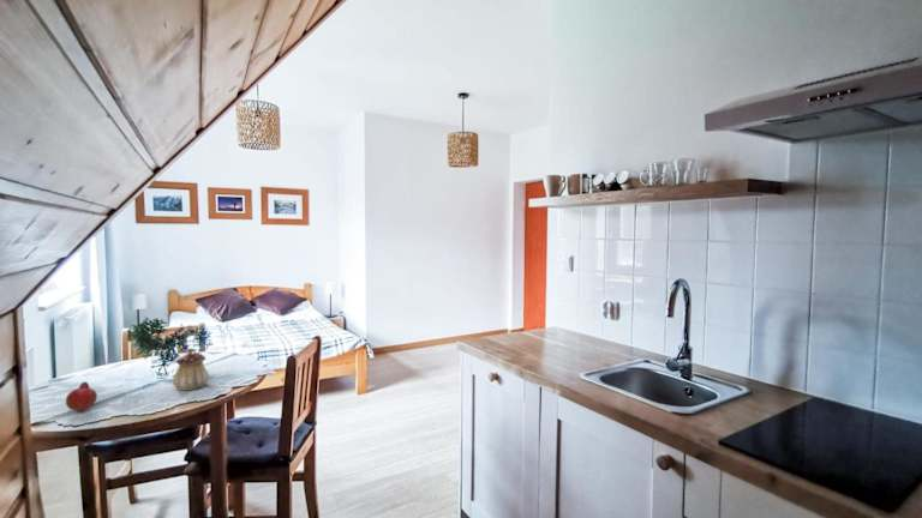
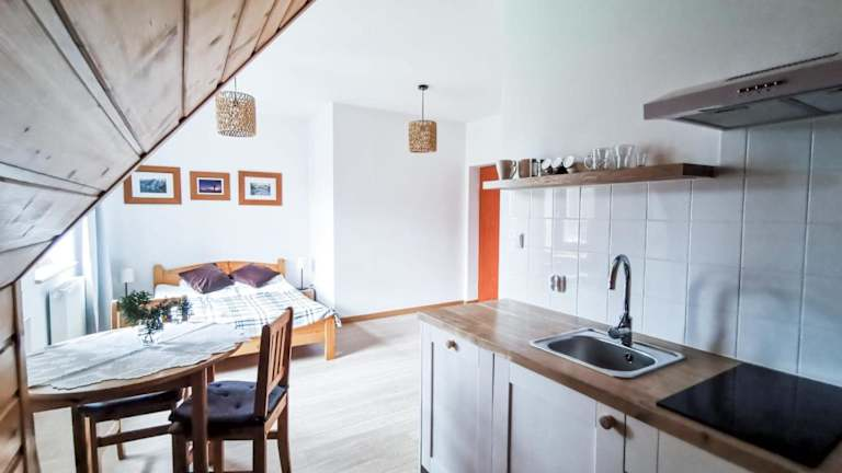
- teapot [172,348,210,392]
- fruit [65,380,98,414]
